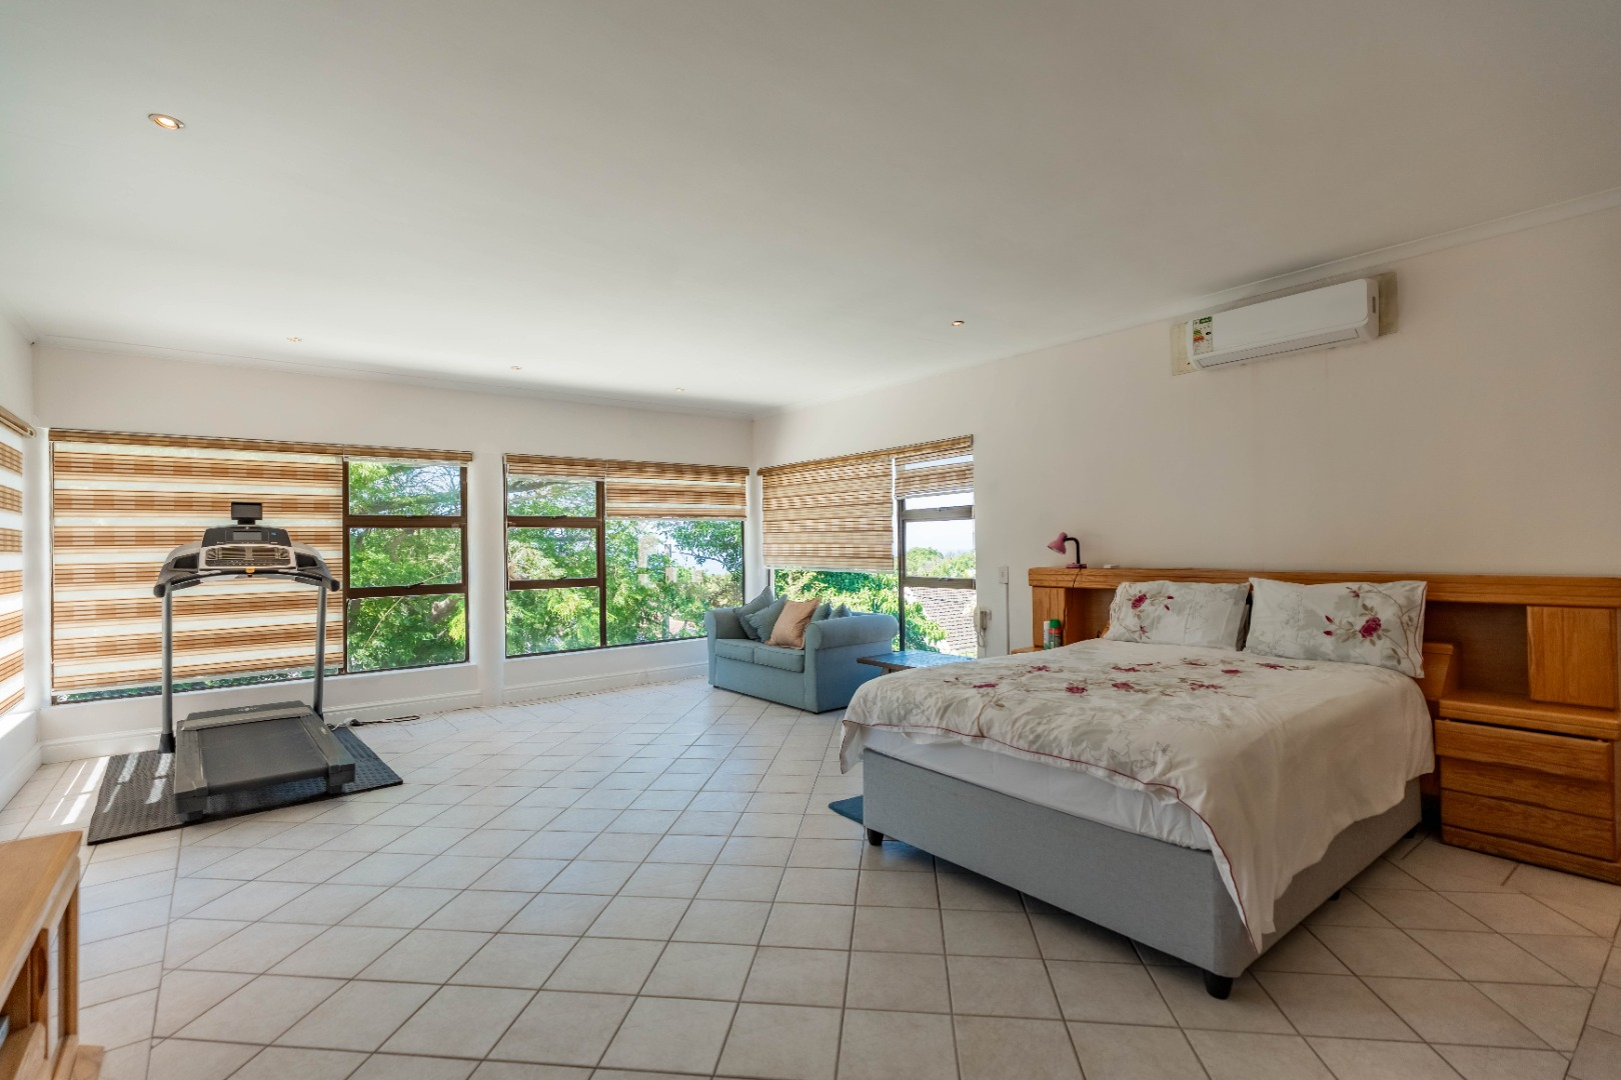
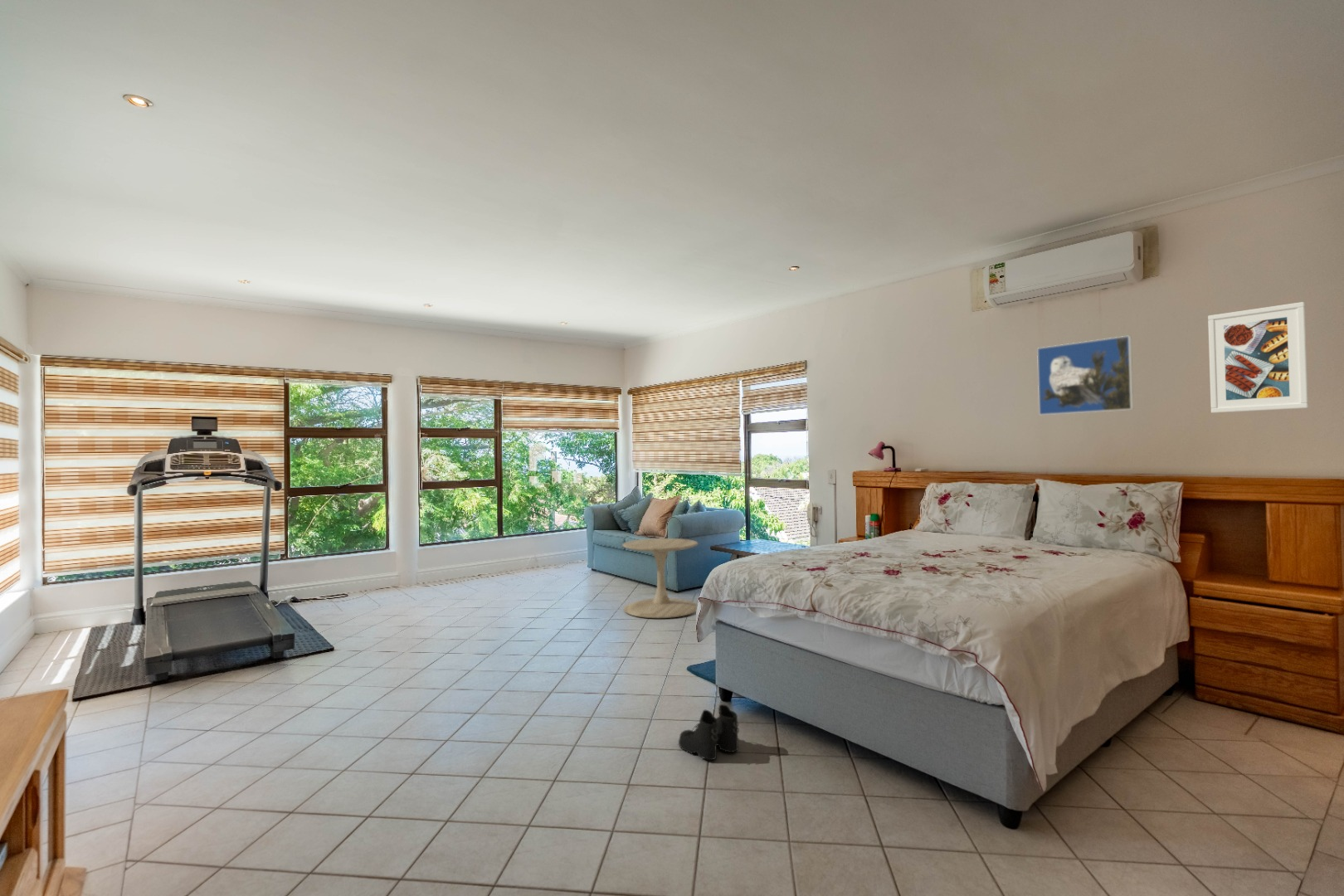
+ side table [621,538,699,619]
+ boots [678,704,740,761]
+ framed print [1207,301,1309,414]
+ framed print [1036,335,1134,416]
